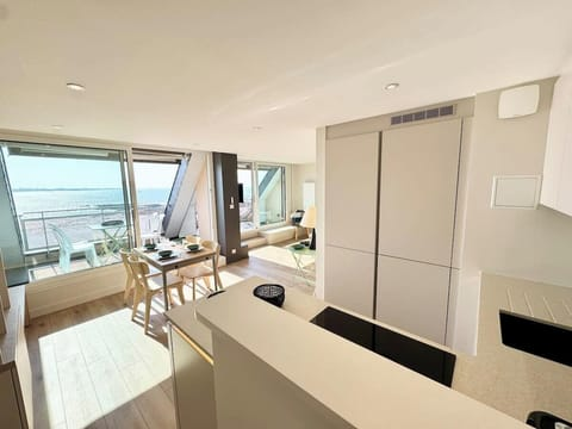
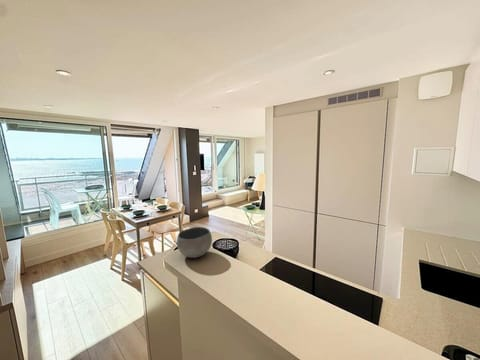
+ bowl [176,226,213,259]
